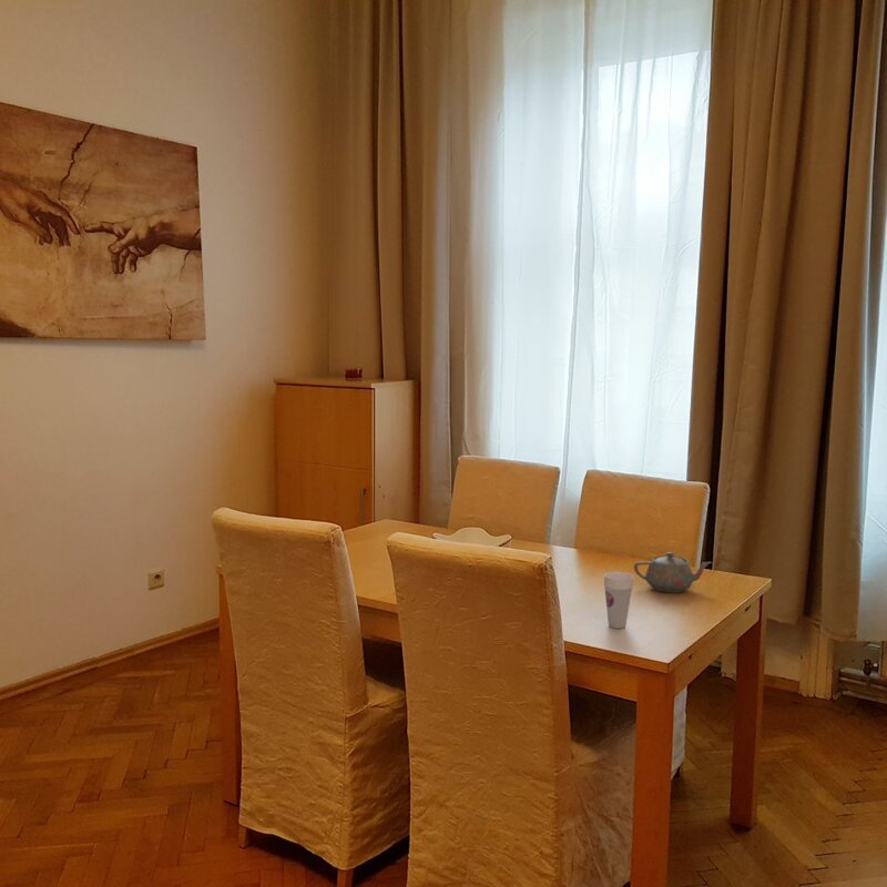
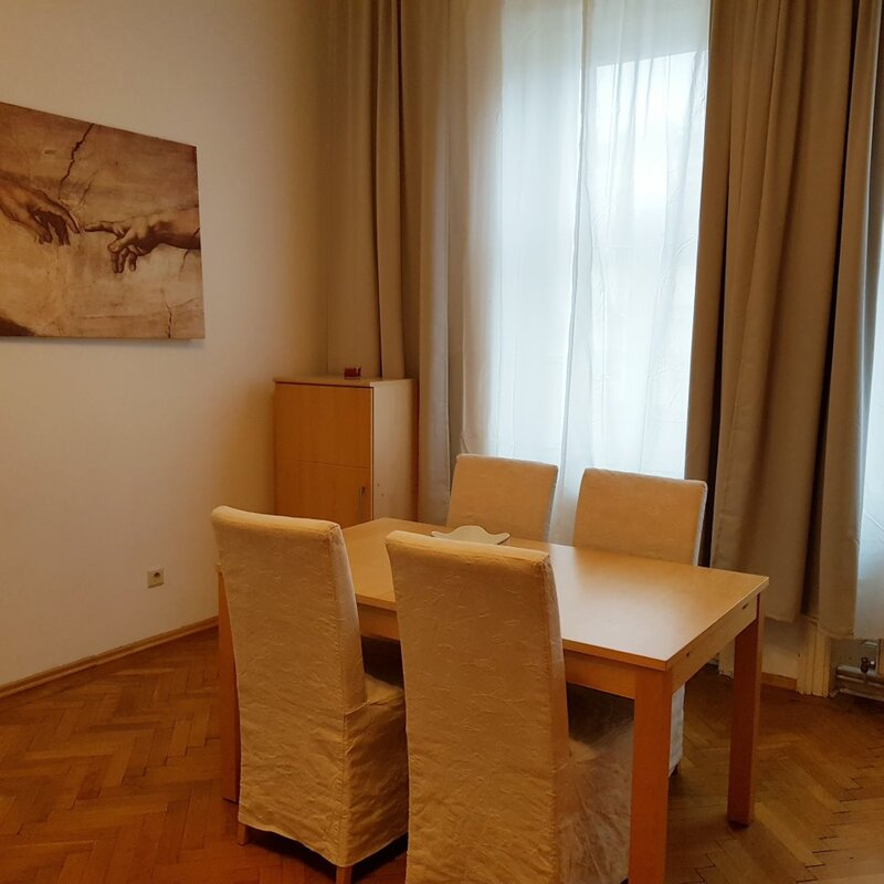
- teapot [633,551,713,593]
- cup [603,571,635,630]
